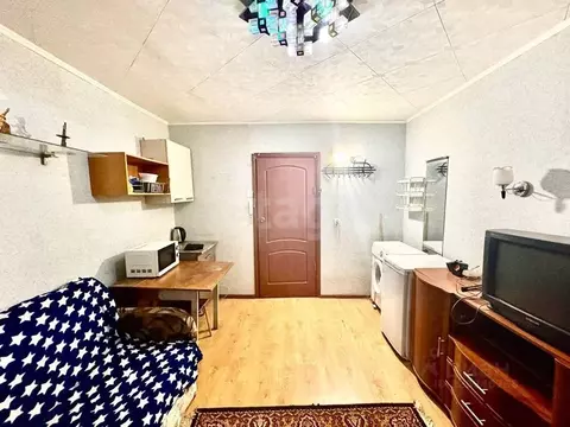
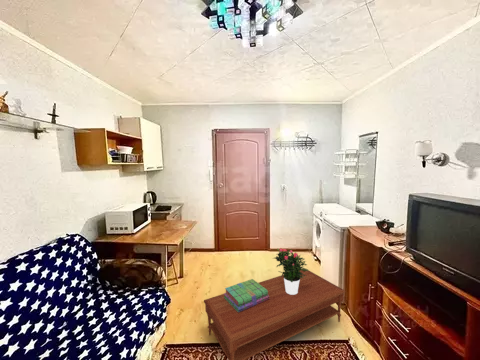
+ coffee table [203,270,346,360]
+ stack of books [223,278,269,312]
+ potted flower [271,247,310,295]
